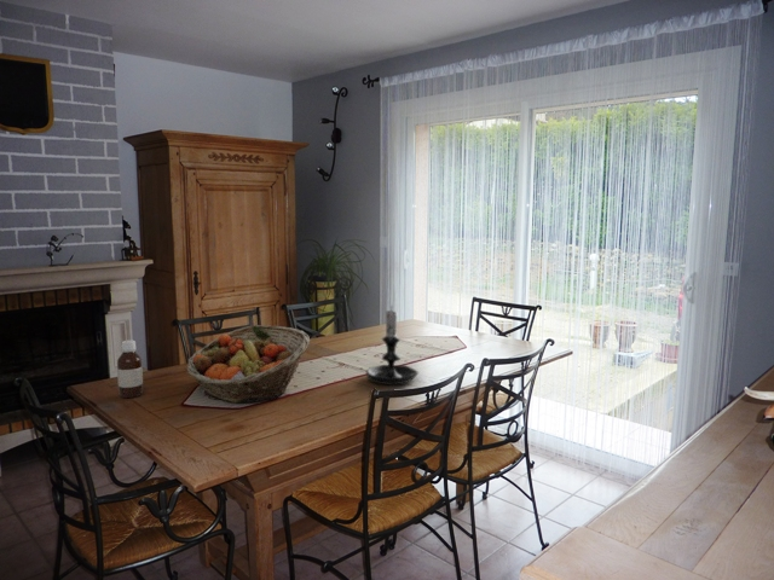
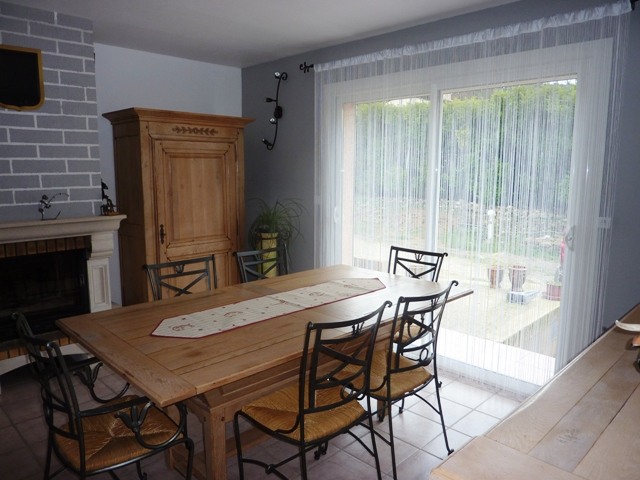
- bottle [116,338,144,399]
- fruit basket [185,324,311,404]
- candle holder [365,304,421,385]
